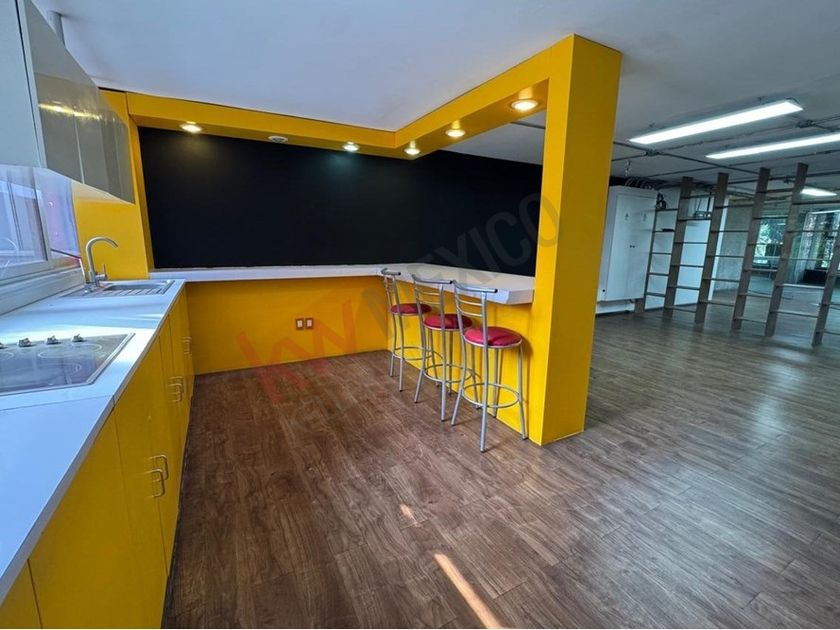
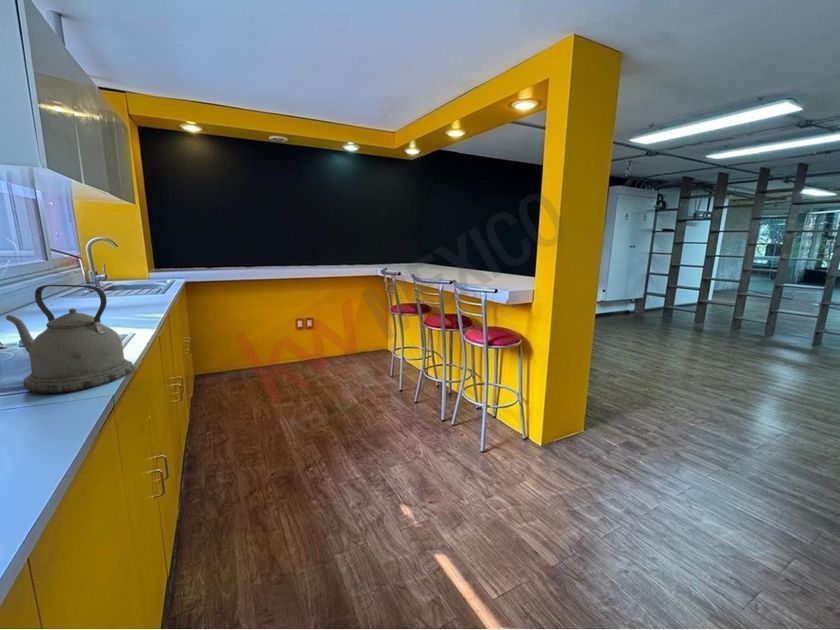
+ kettle [5,284,135,394]
